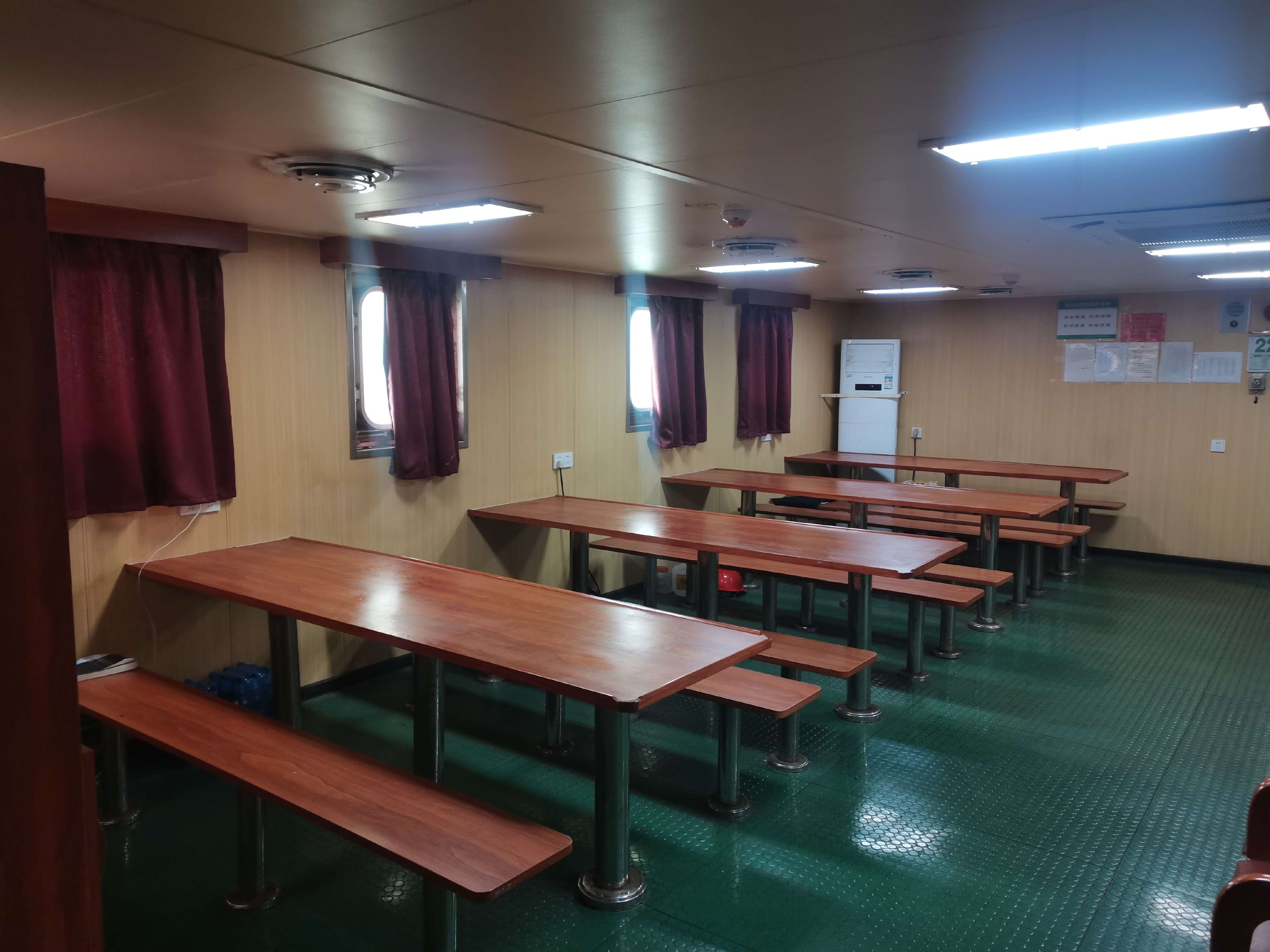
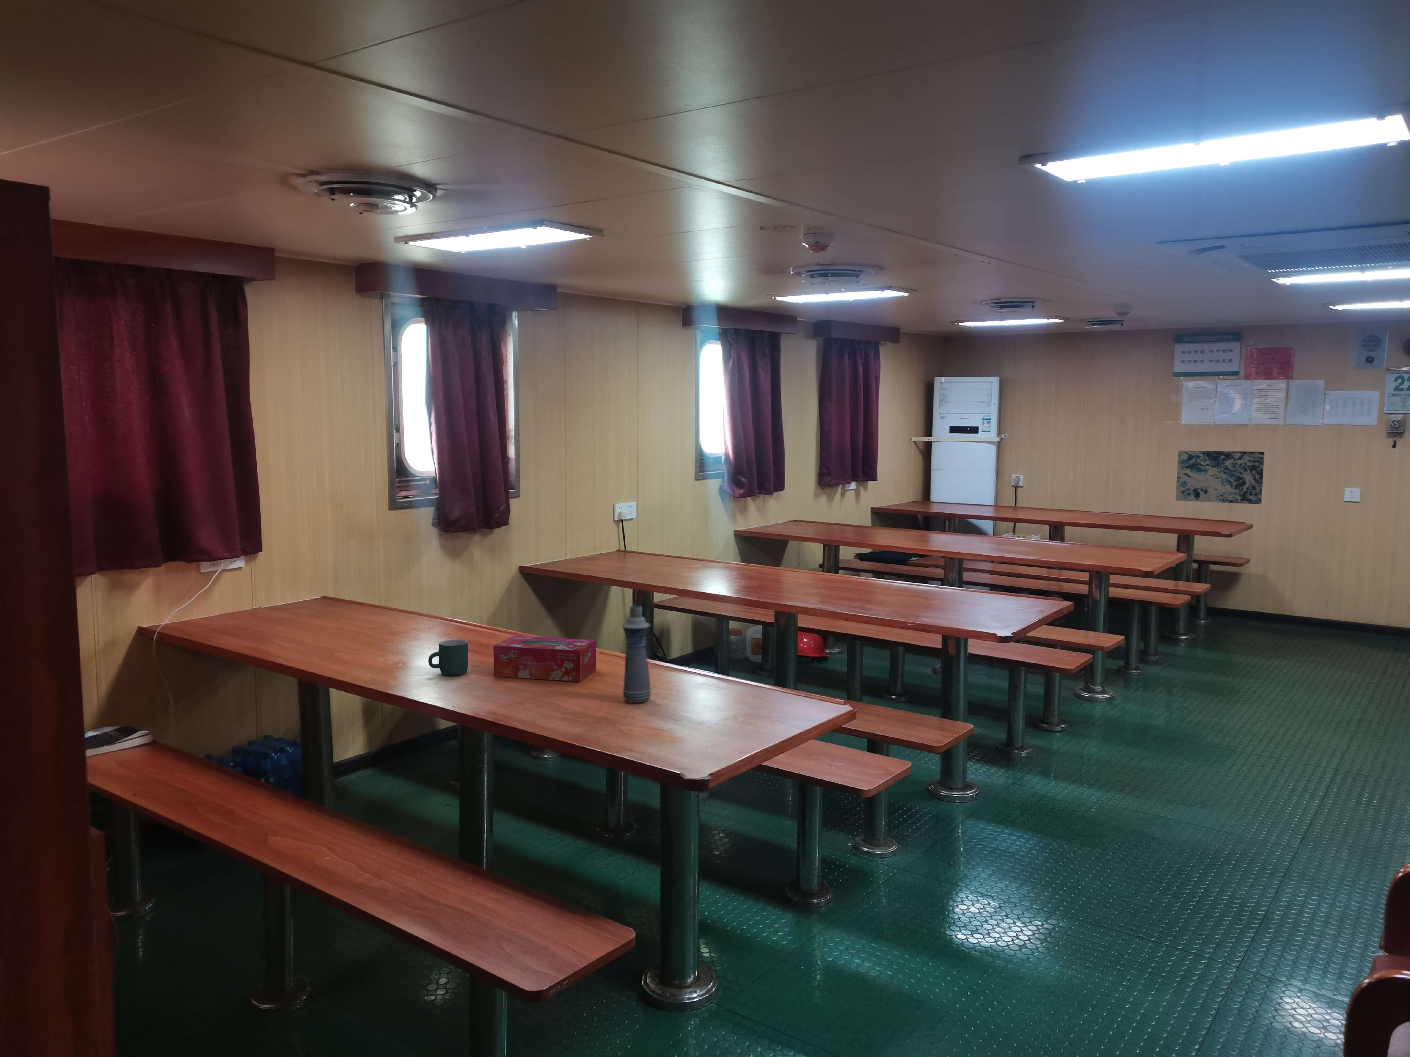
+ wall art [1176,450,1265,505]
+ mug [429,640,469,676]
+ tissue box [493,635,596,682]
+ bottle [622,605,652,703]
